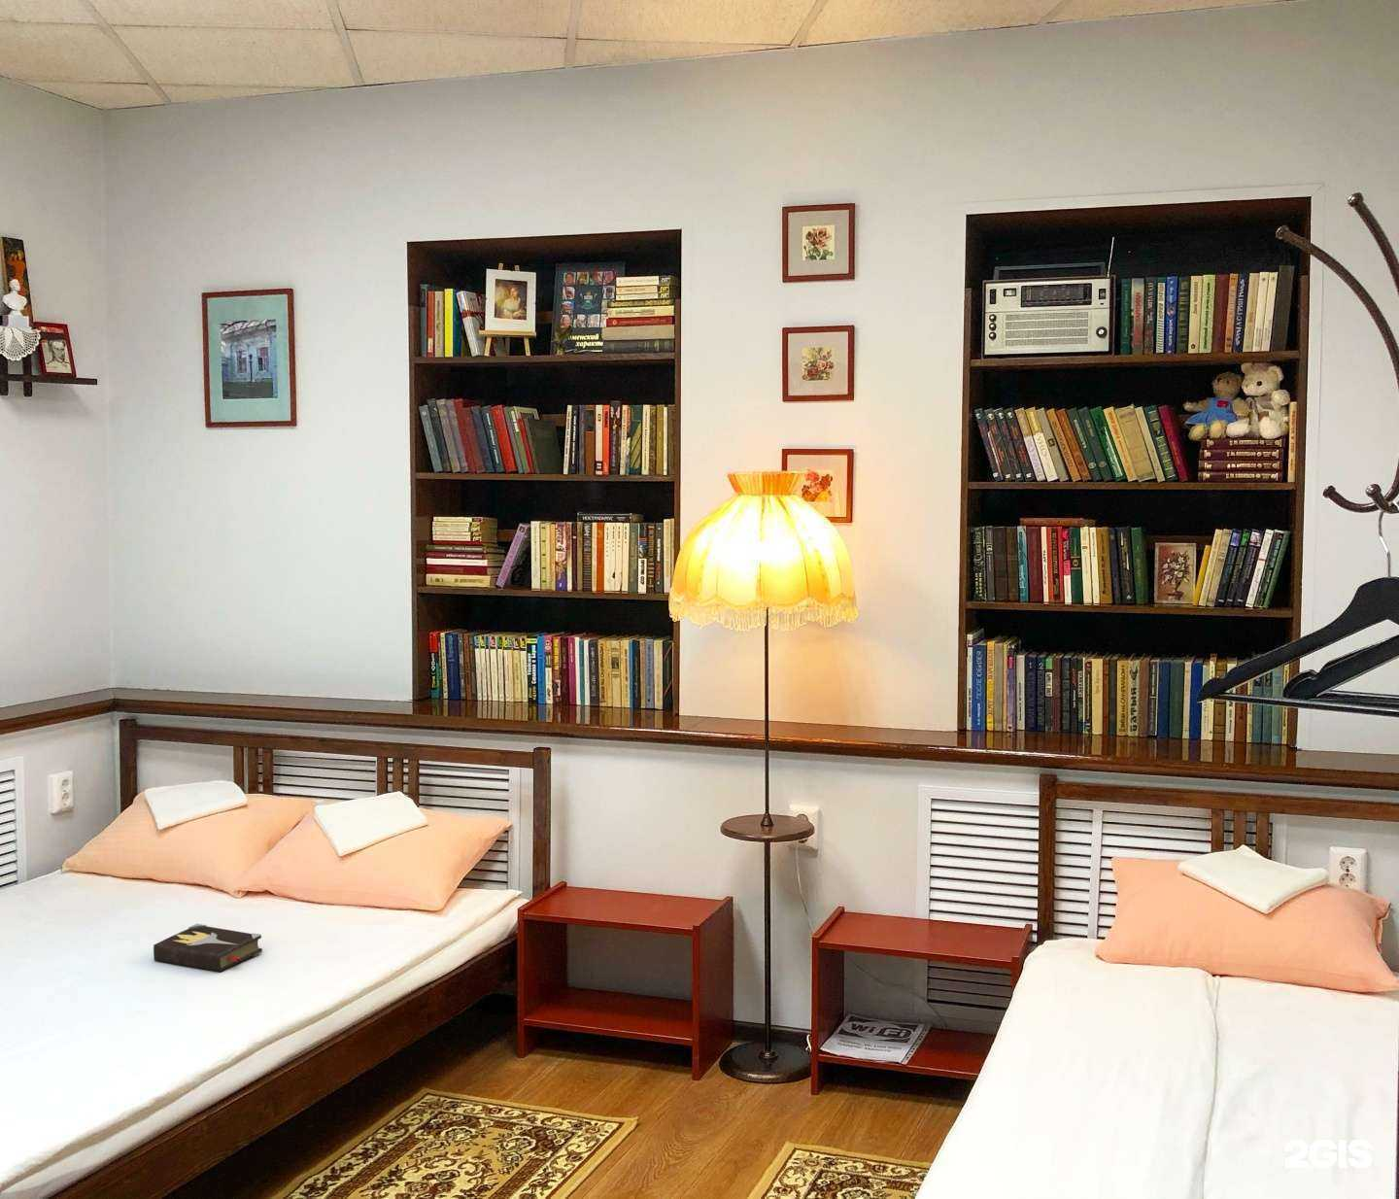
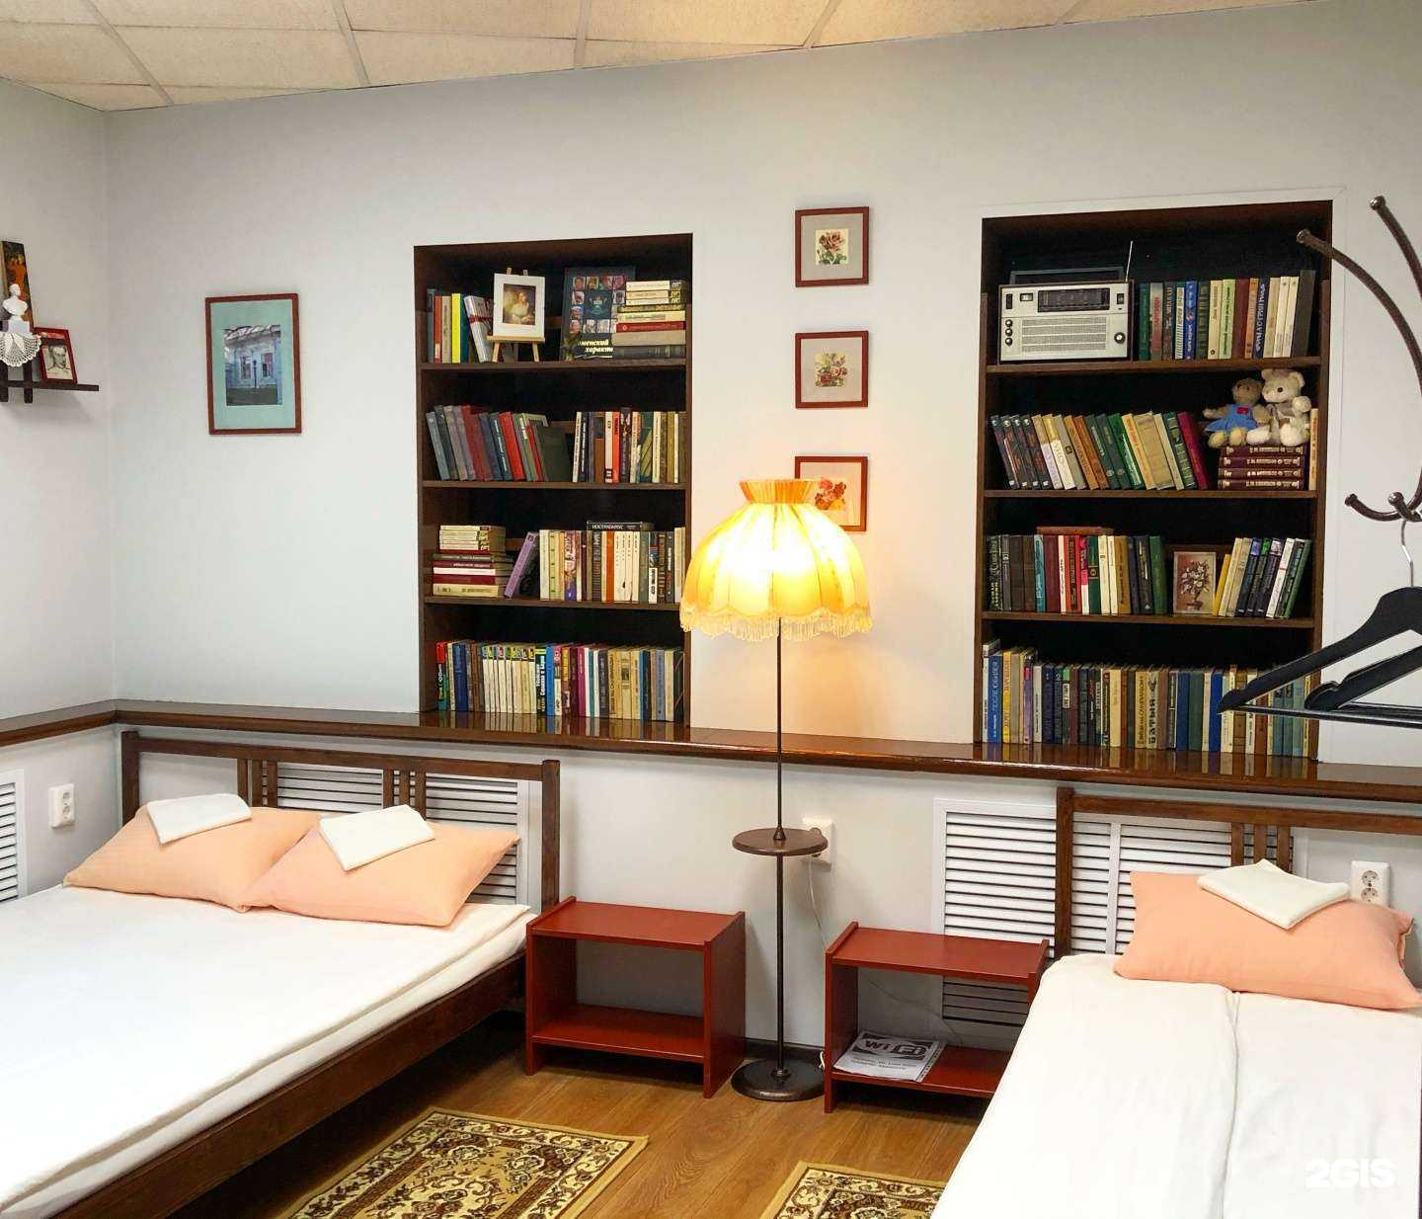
- hardback book [152,923,263,973]
